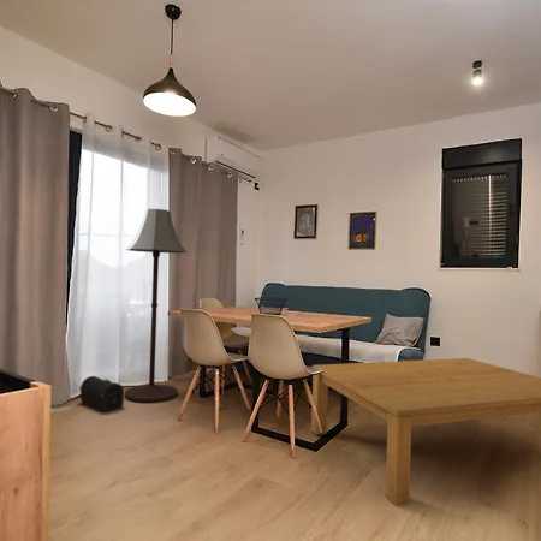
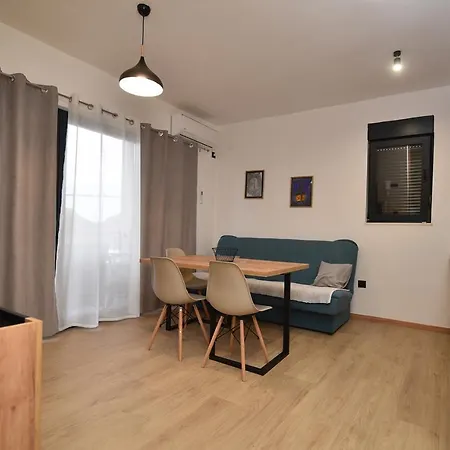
- coffee table [310,357,541,507]
- floor lamp [124,208,188,404]
- treasure chest [78,375,125,414]
